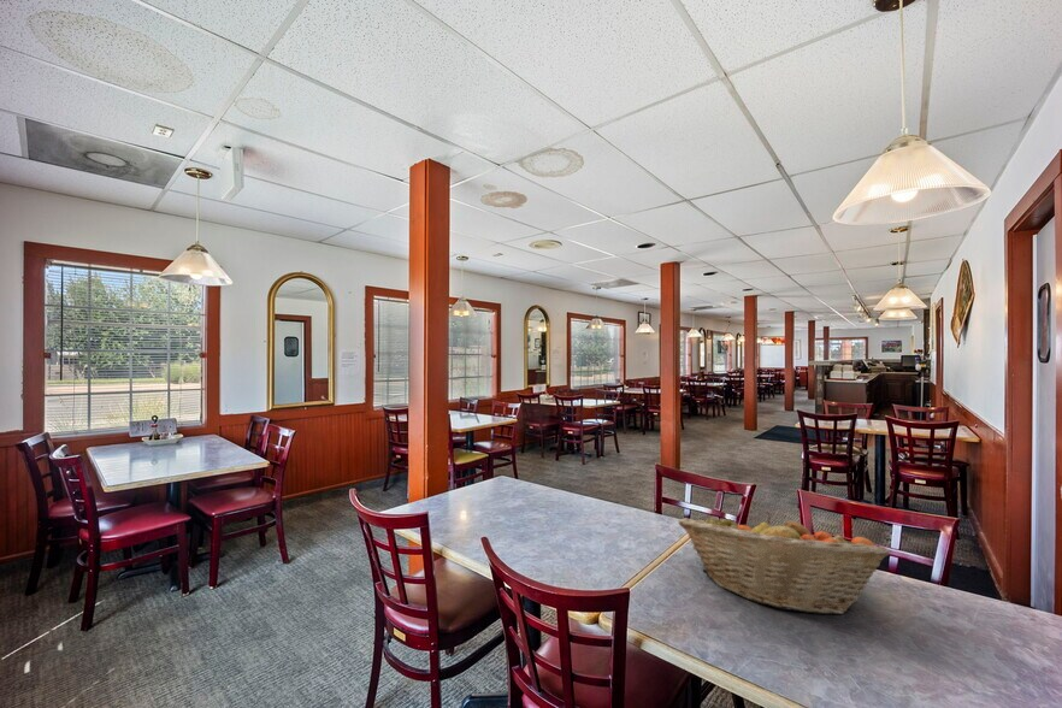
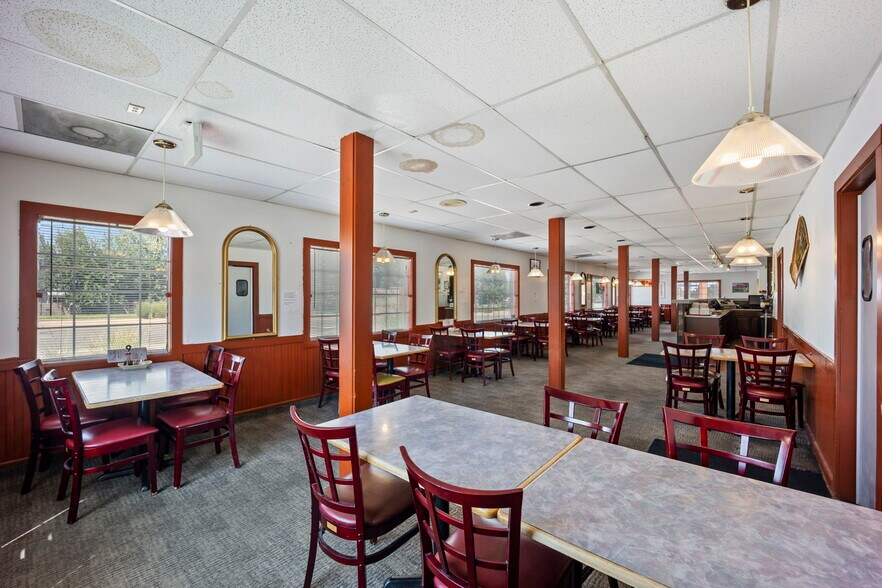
- fruit basket [678,512,891,615]
